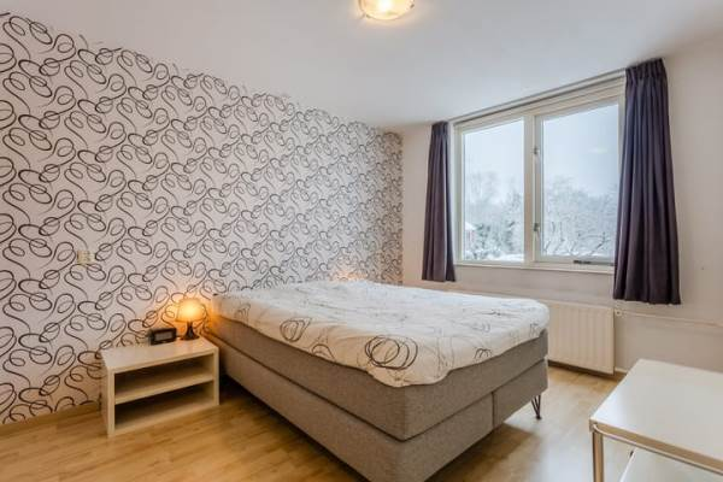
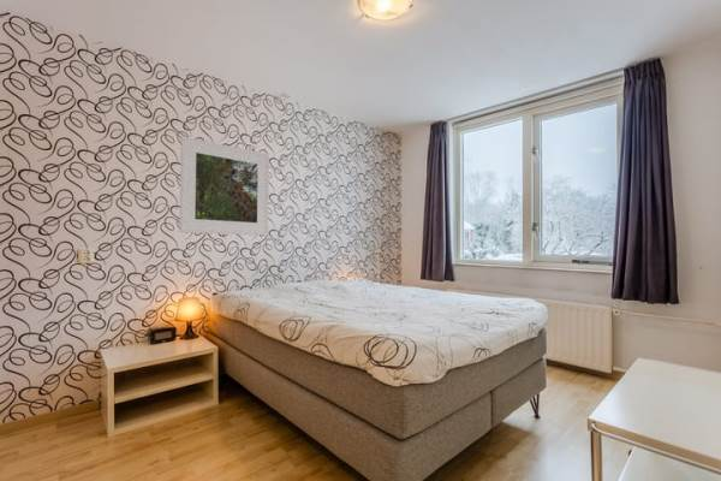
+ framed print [178,135,270,237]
